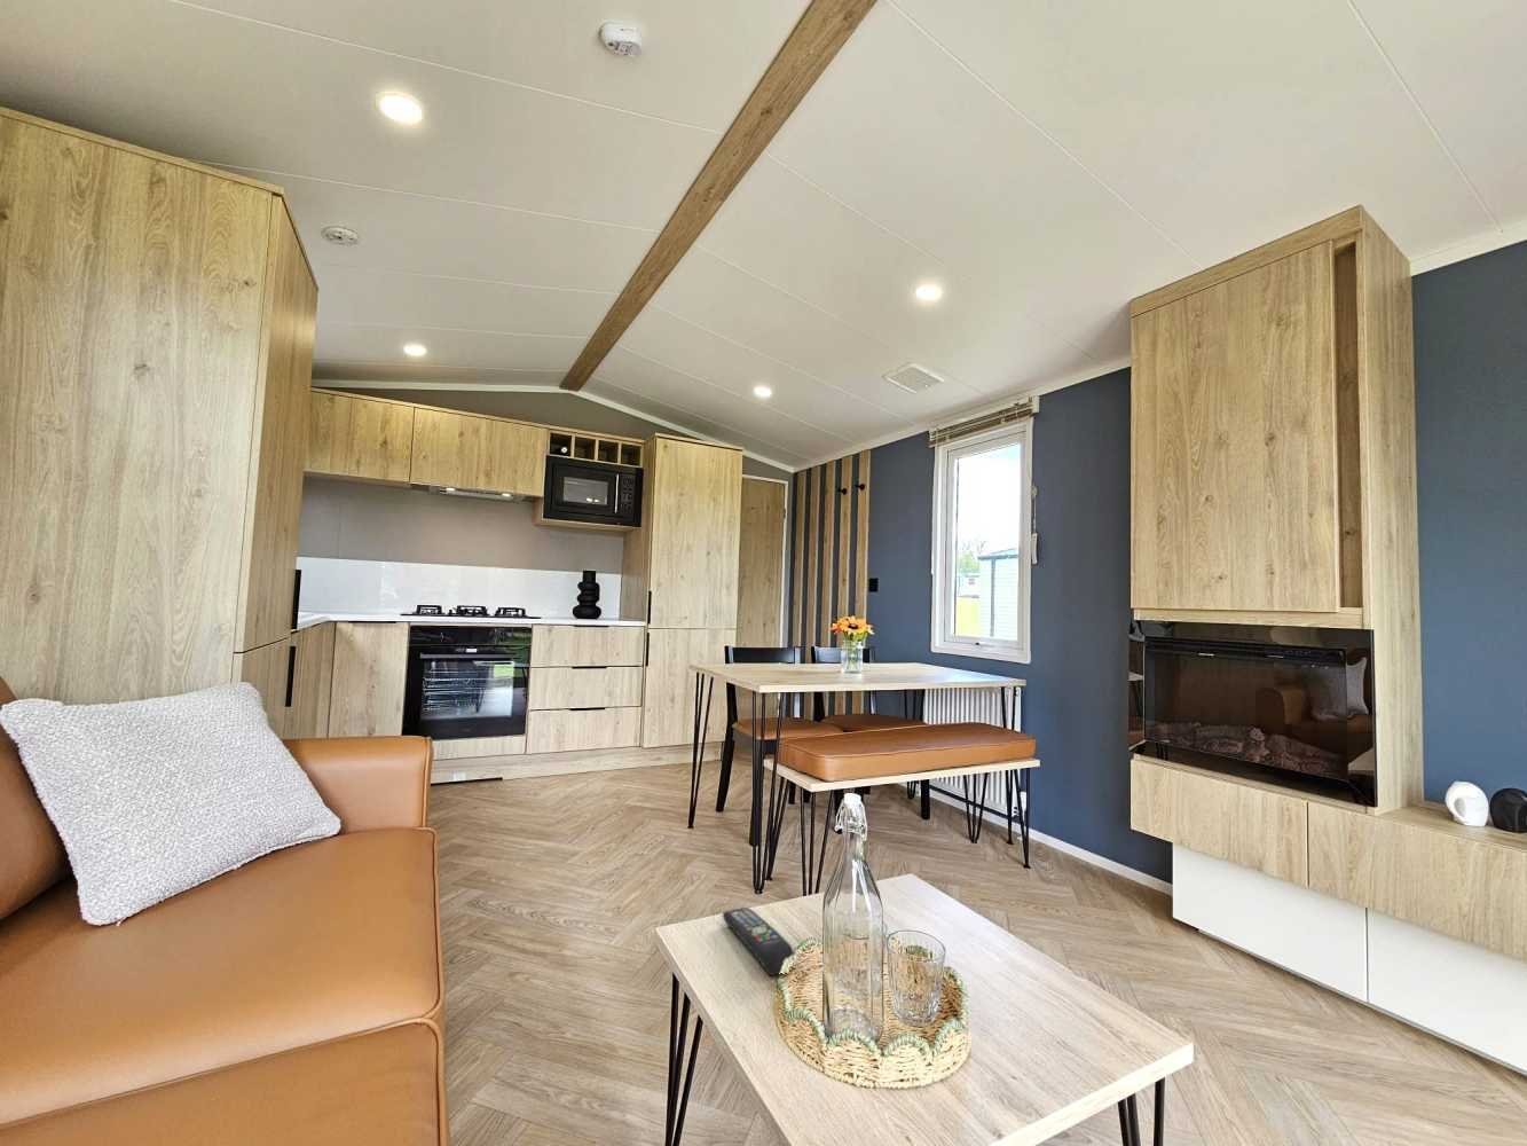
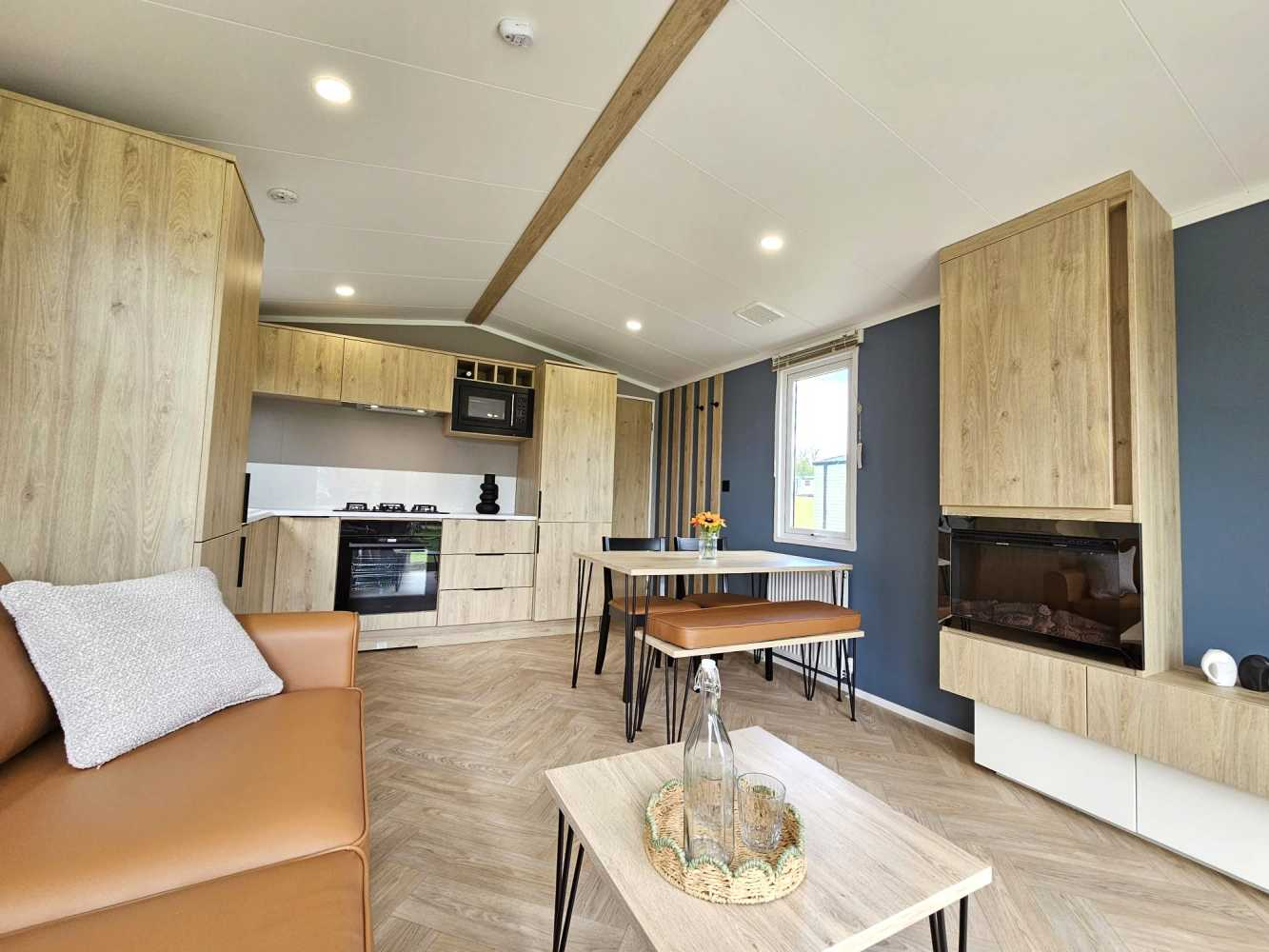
- remote control [722,906,795,976]
